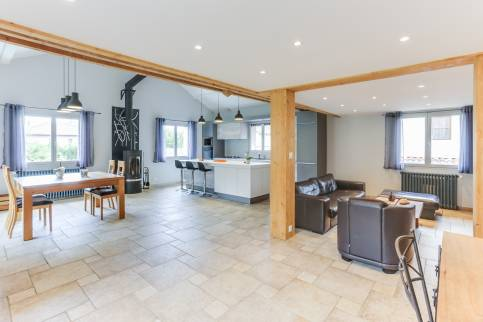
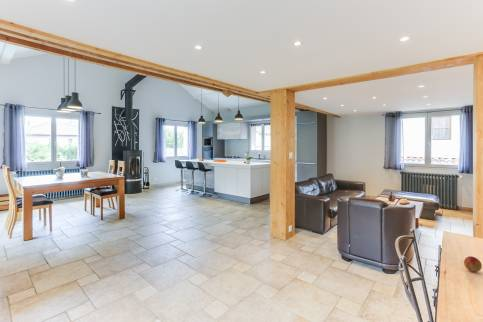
+ peach [463,255,483,273]
